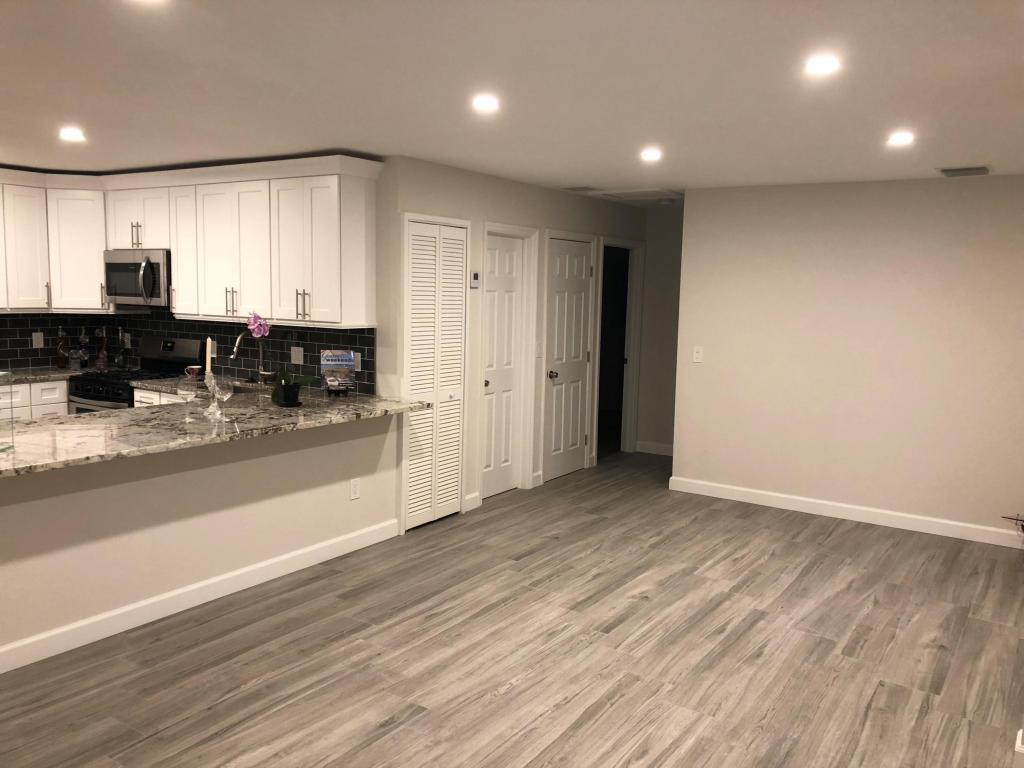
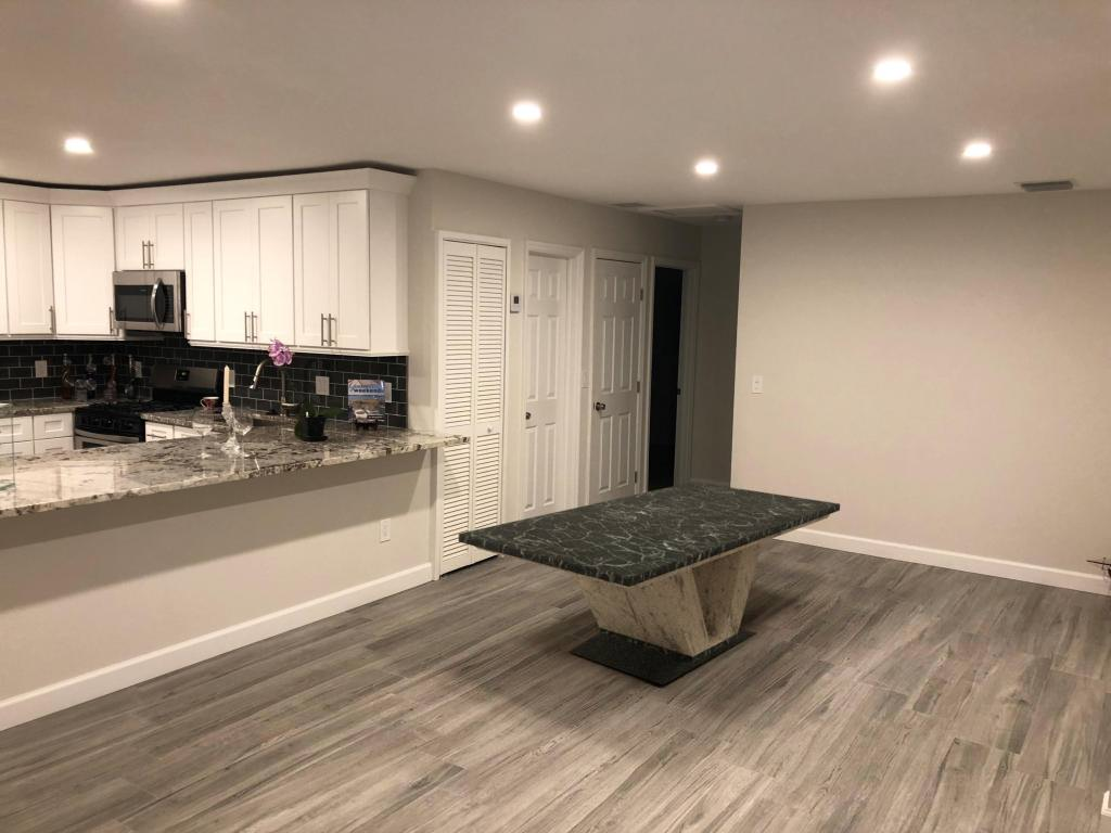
+ dining table [458,480,841,685]
